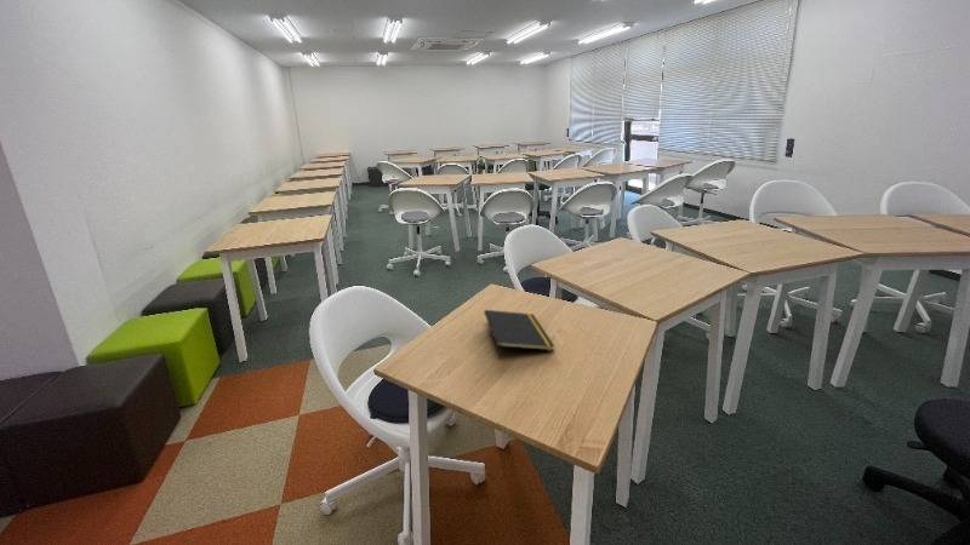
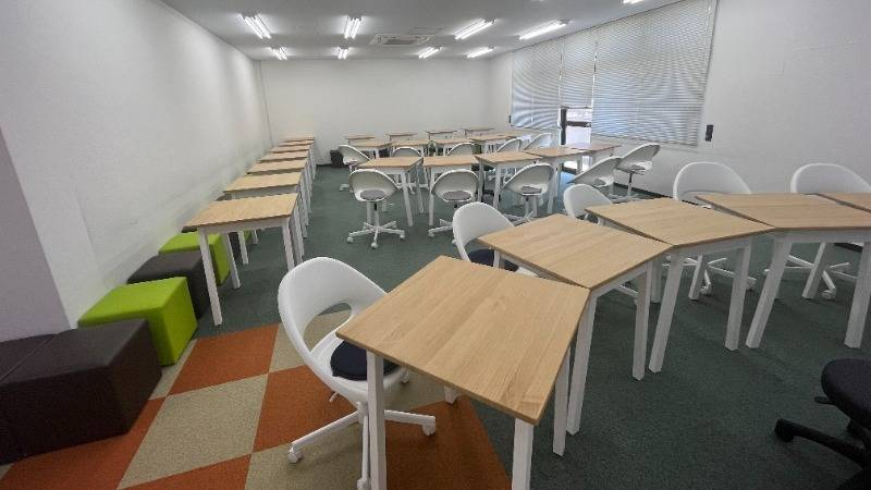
- notepad [483,309,557,358]
